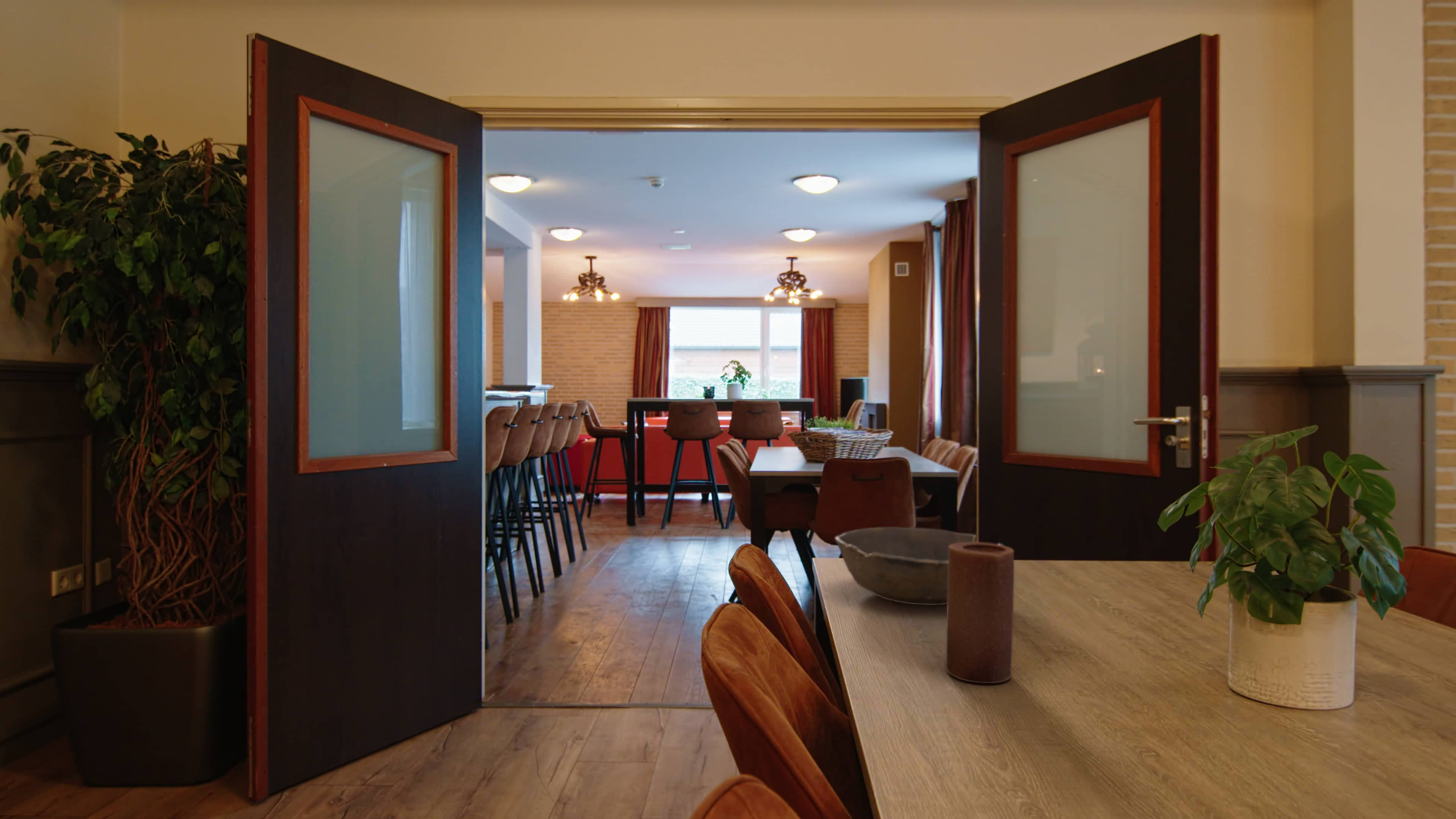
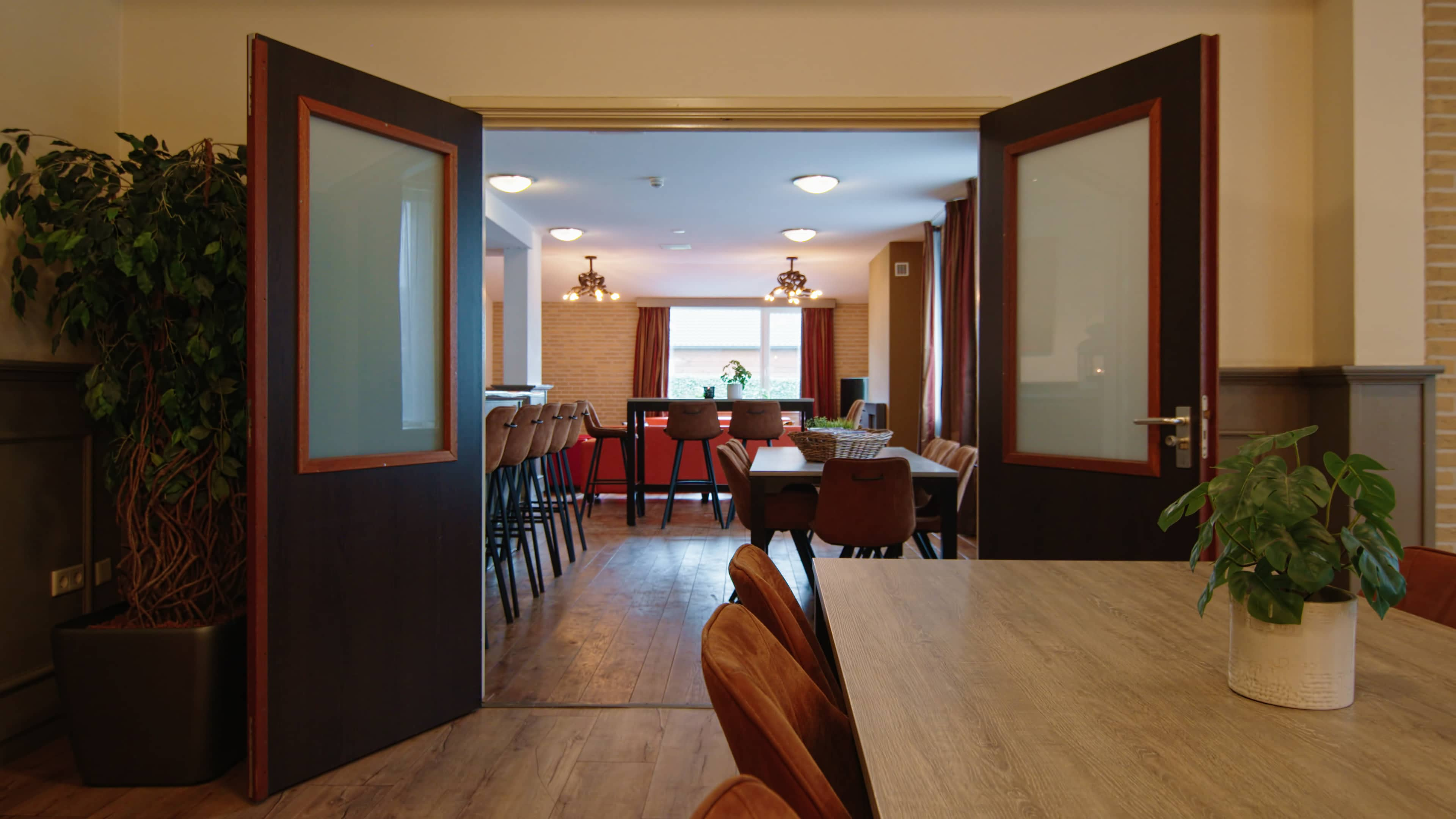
- candle [945,542,1015,684]
- bowl [835,527,1004,606]
